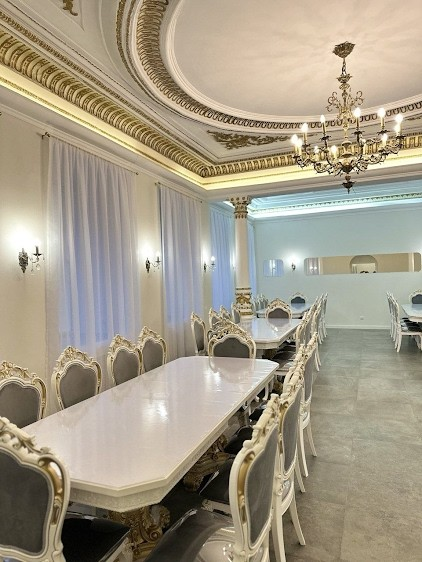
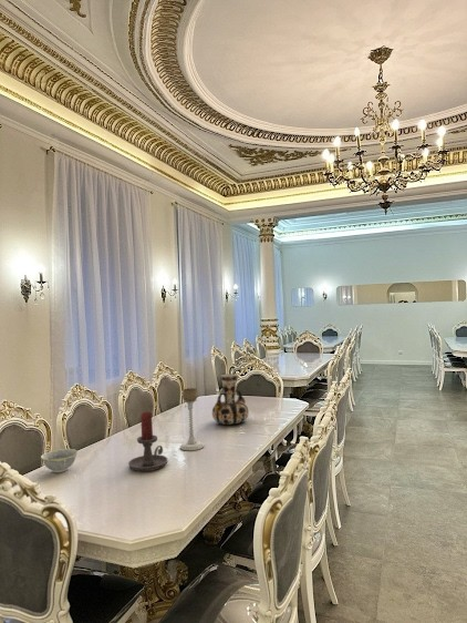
+ bowl [40,448,79,473]
+ candle holder [127,410,168,472]
+ vase [211,372,250,426]
+ candle holder [179,387,205,451]
